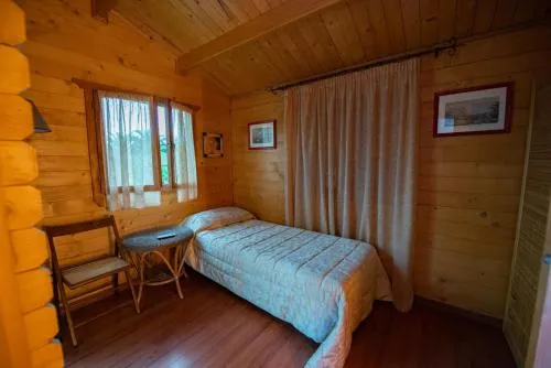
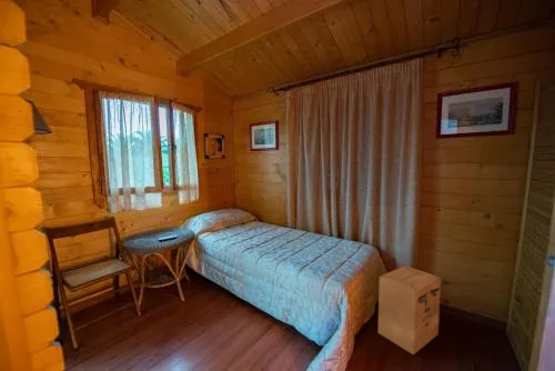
+ cardboard box [377,264,442,355]
